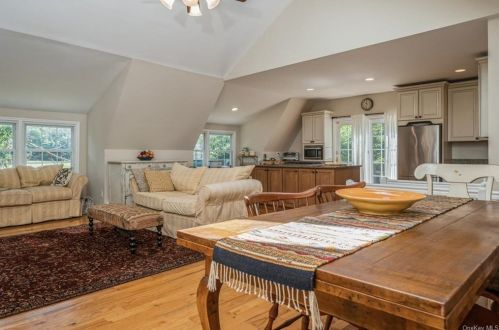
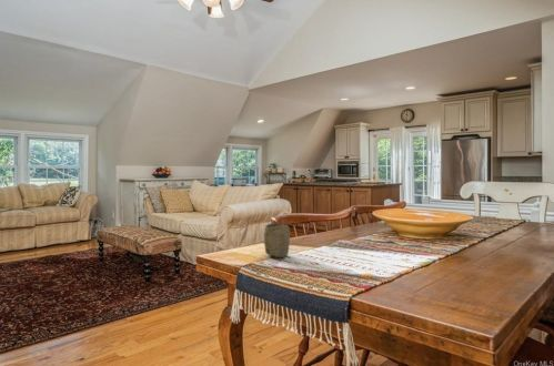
+ cup [263,222,291,258]
